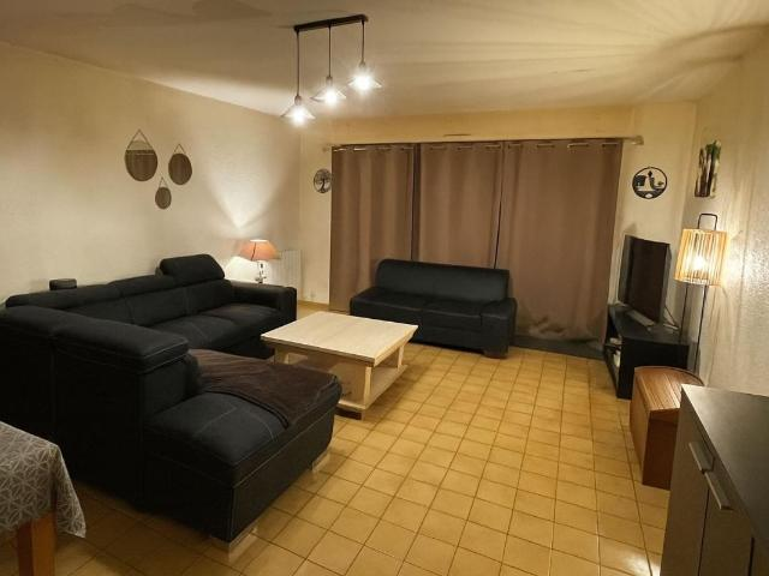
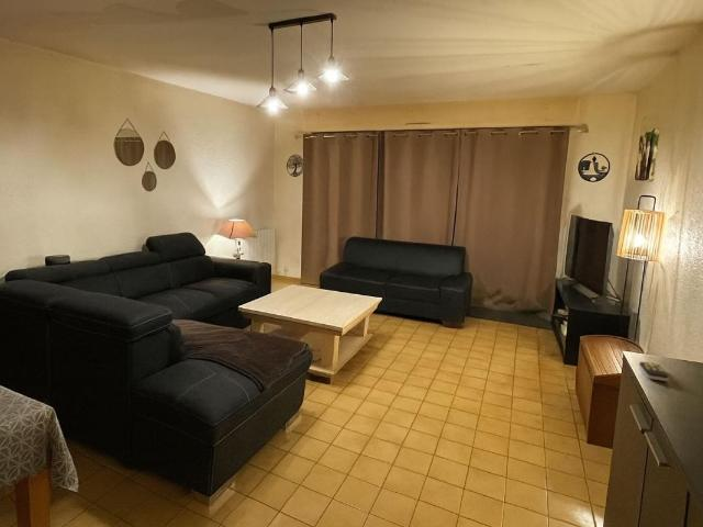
+ remote control [638,360,670,382]
